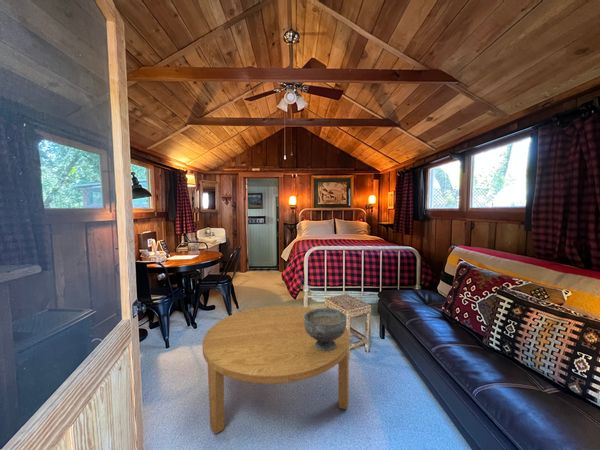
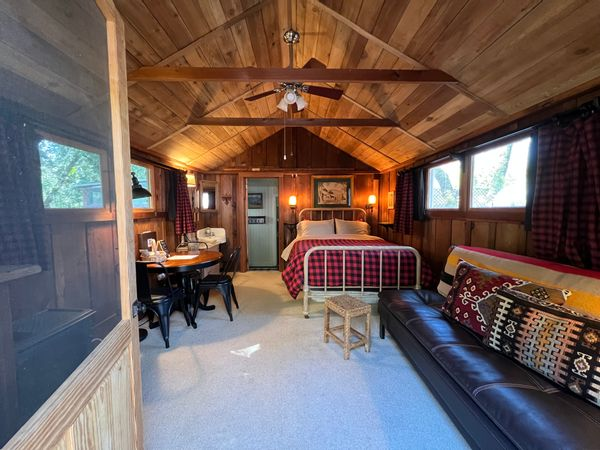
- decorative bowl [303,307,348,351]
- coffee table [201,304,351,435]
